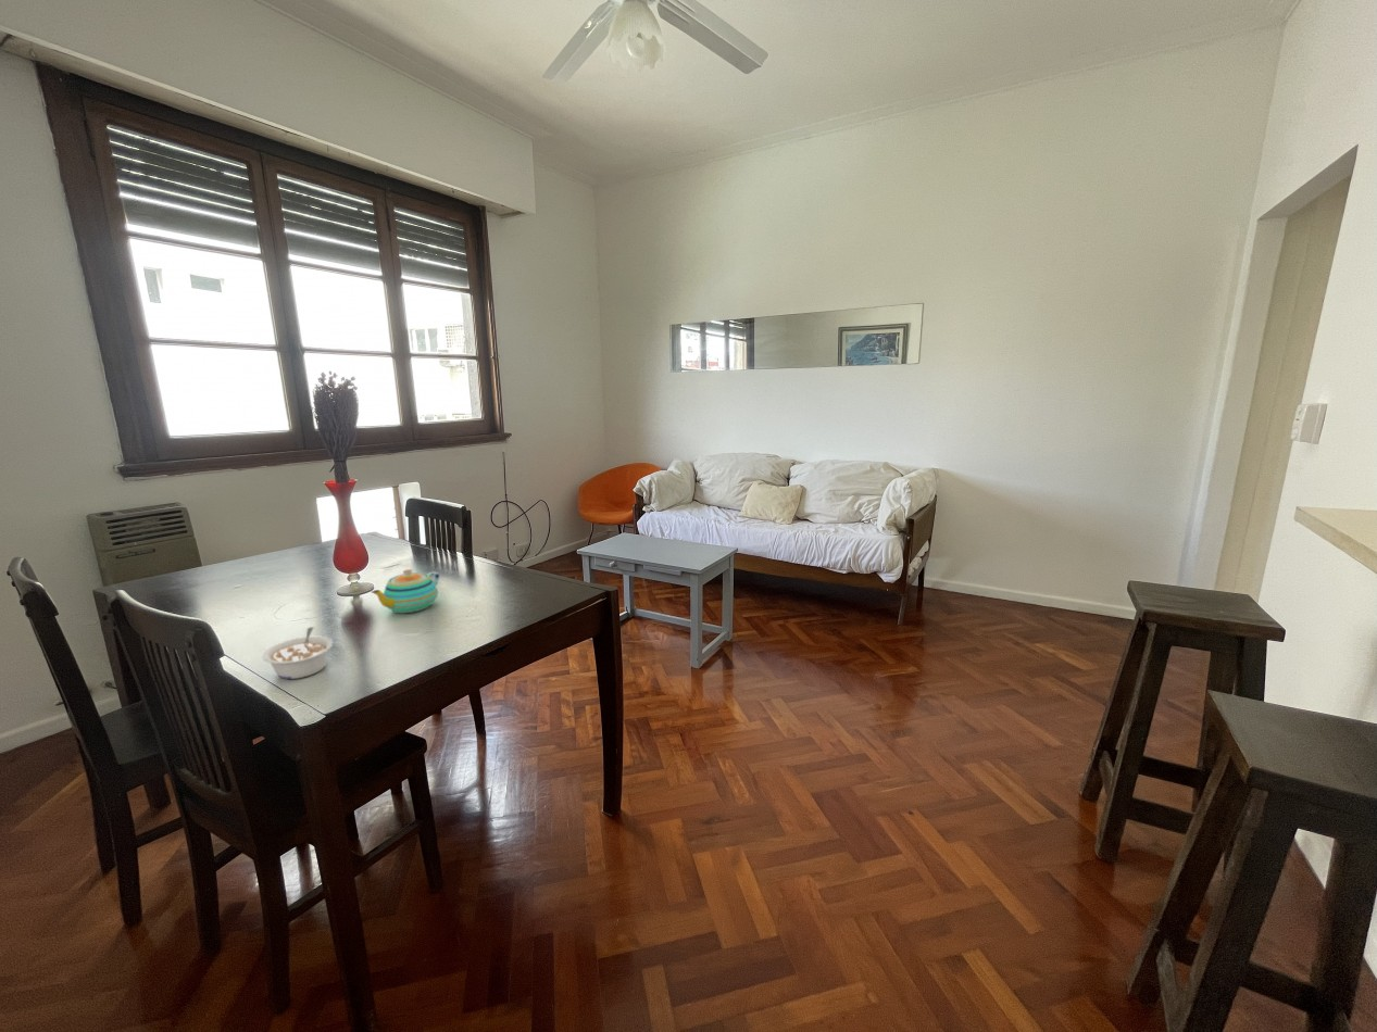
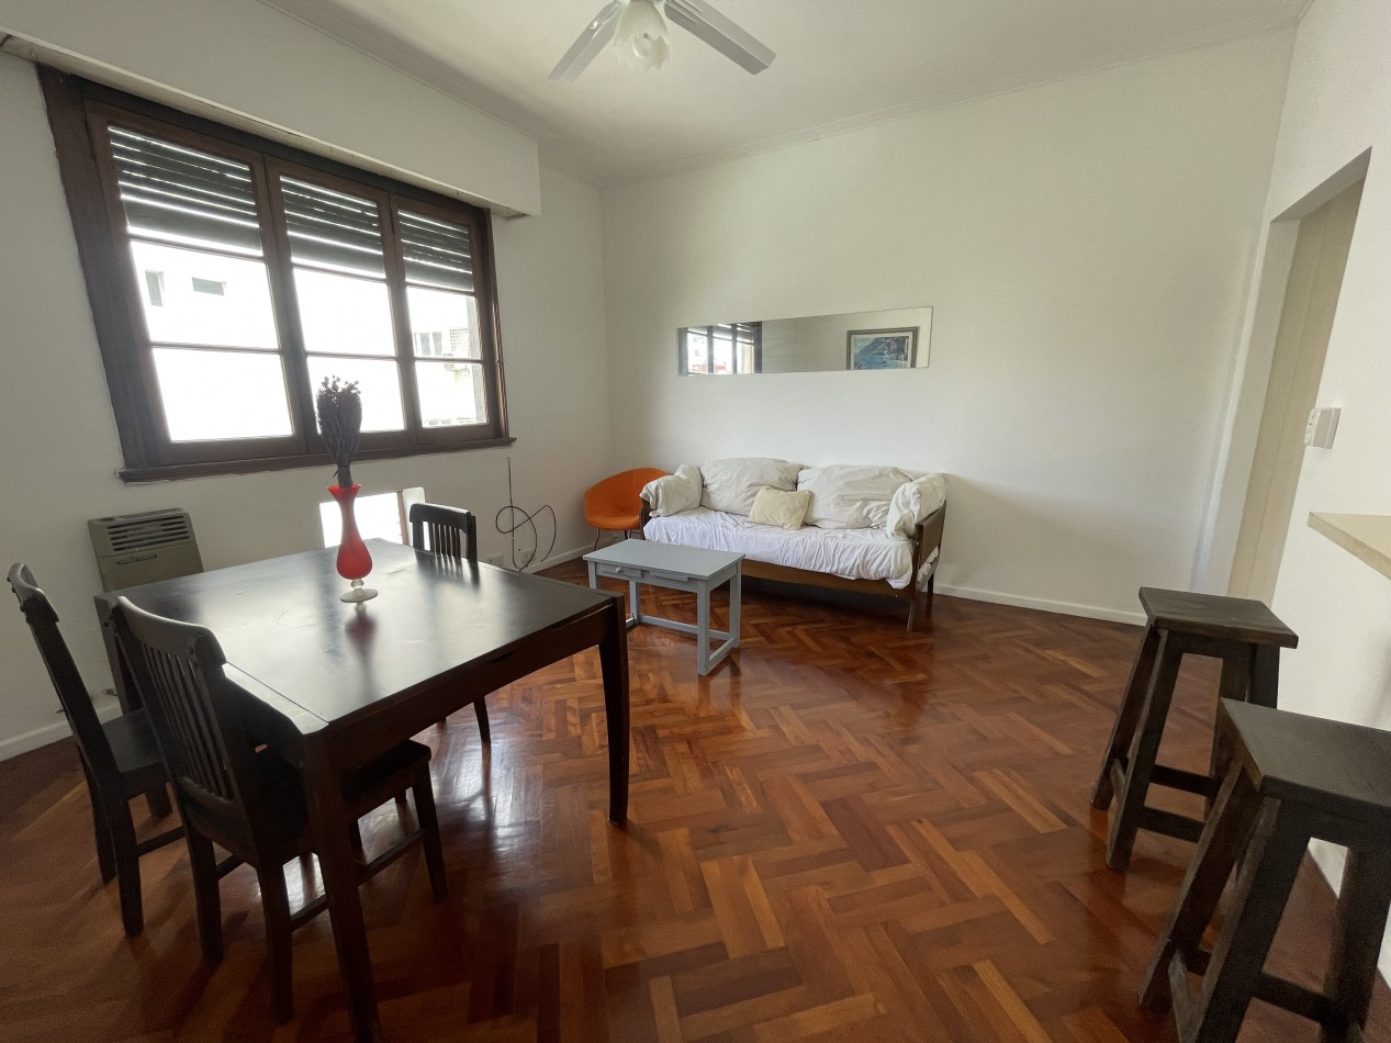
- teapot [371,568,440,614]
- legume [261,626,334,680]
